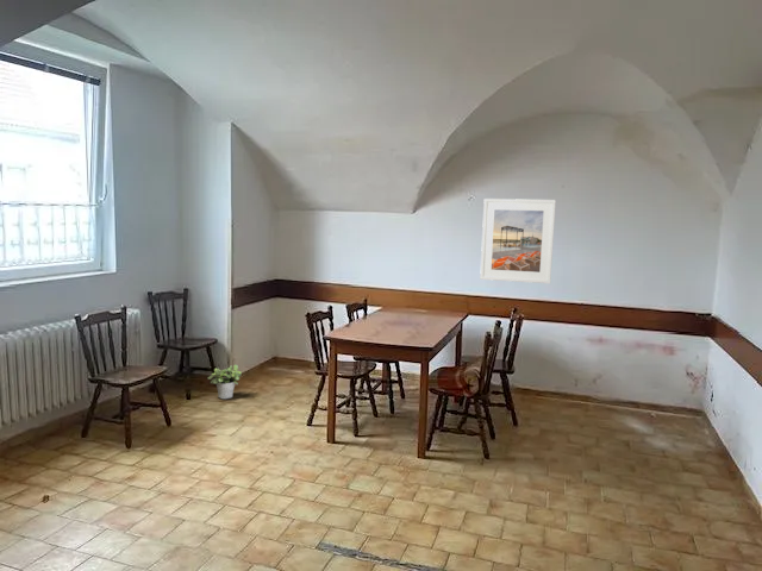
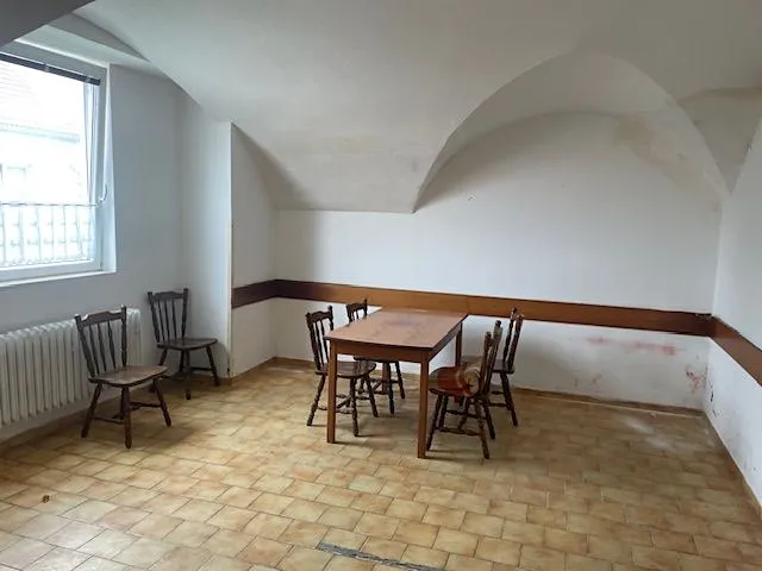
- potted plant [206,364,243,400]
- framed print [479,197,557,284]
